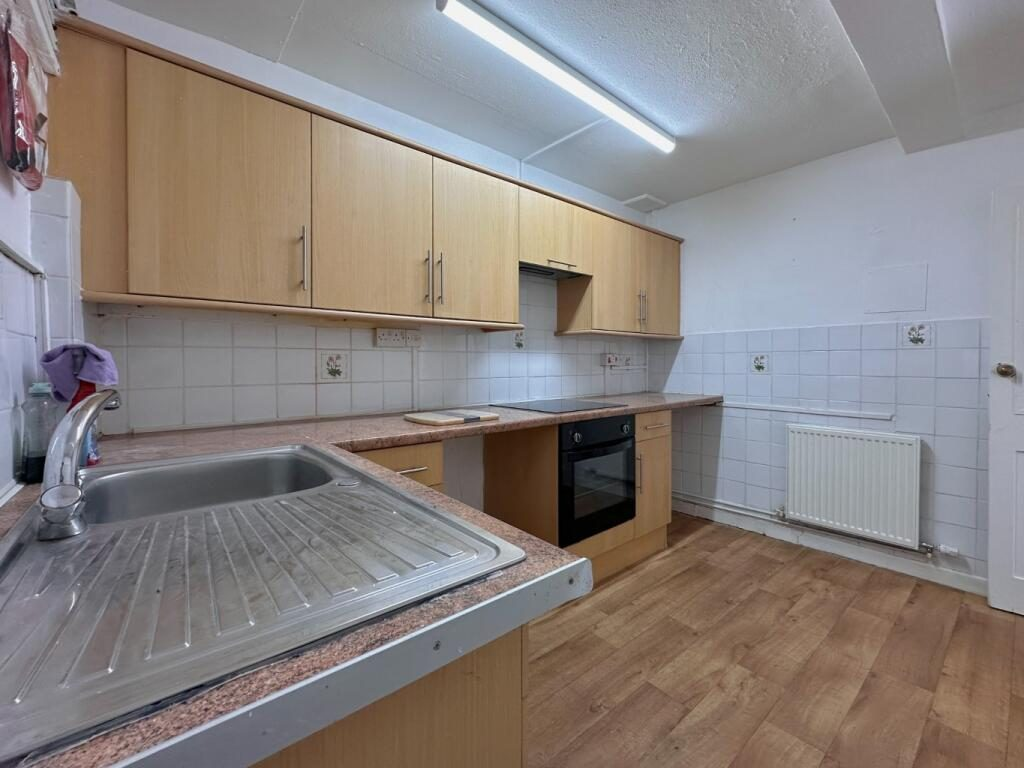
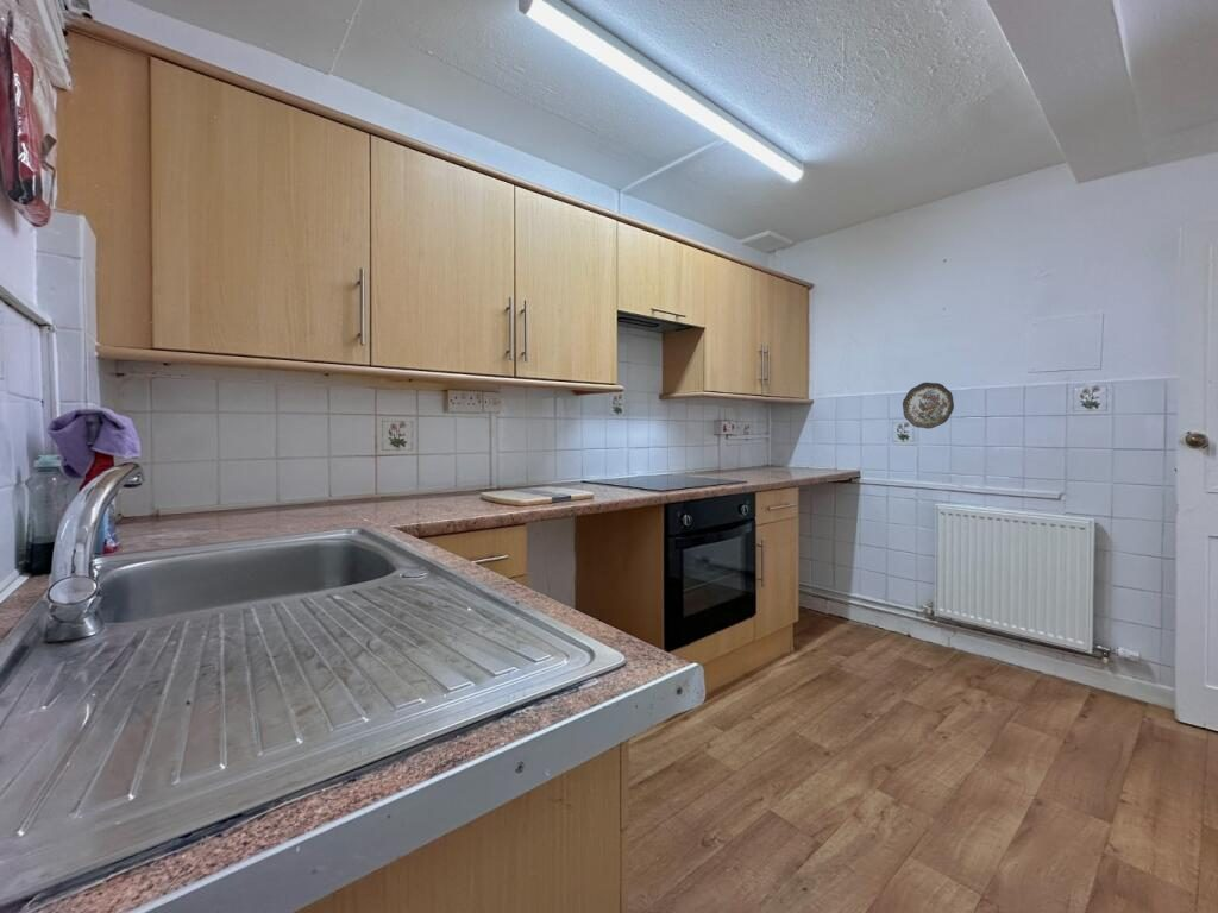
+ decorative plate [902,382,955,430]
